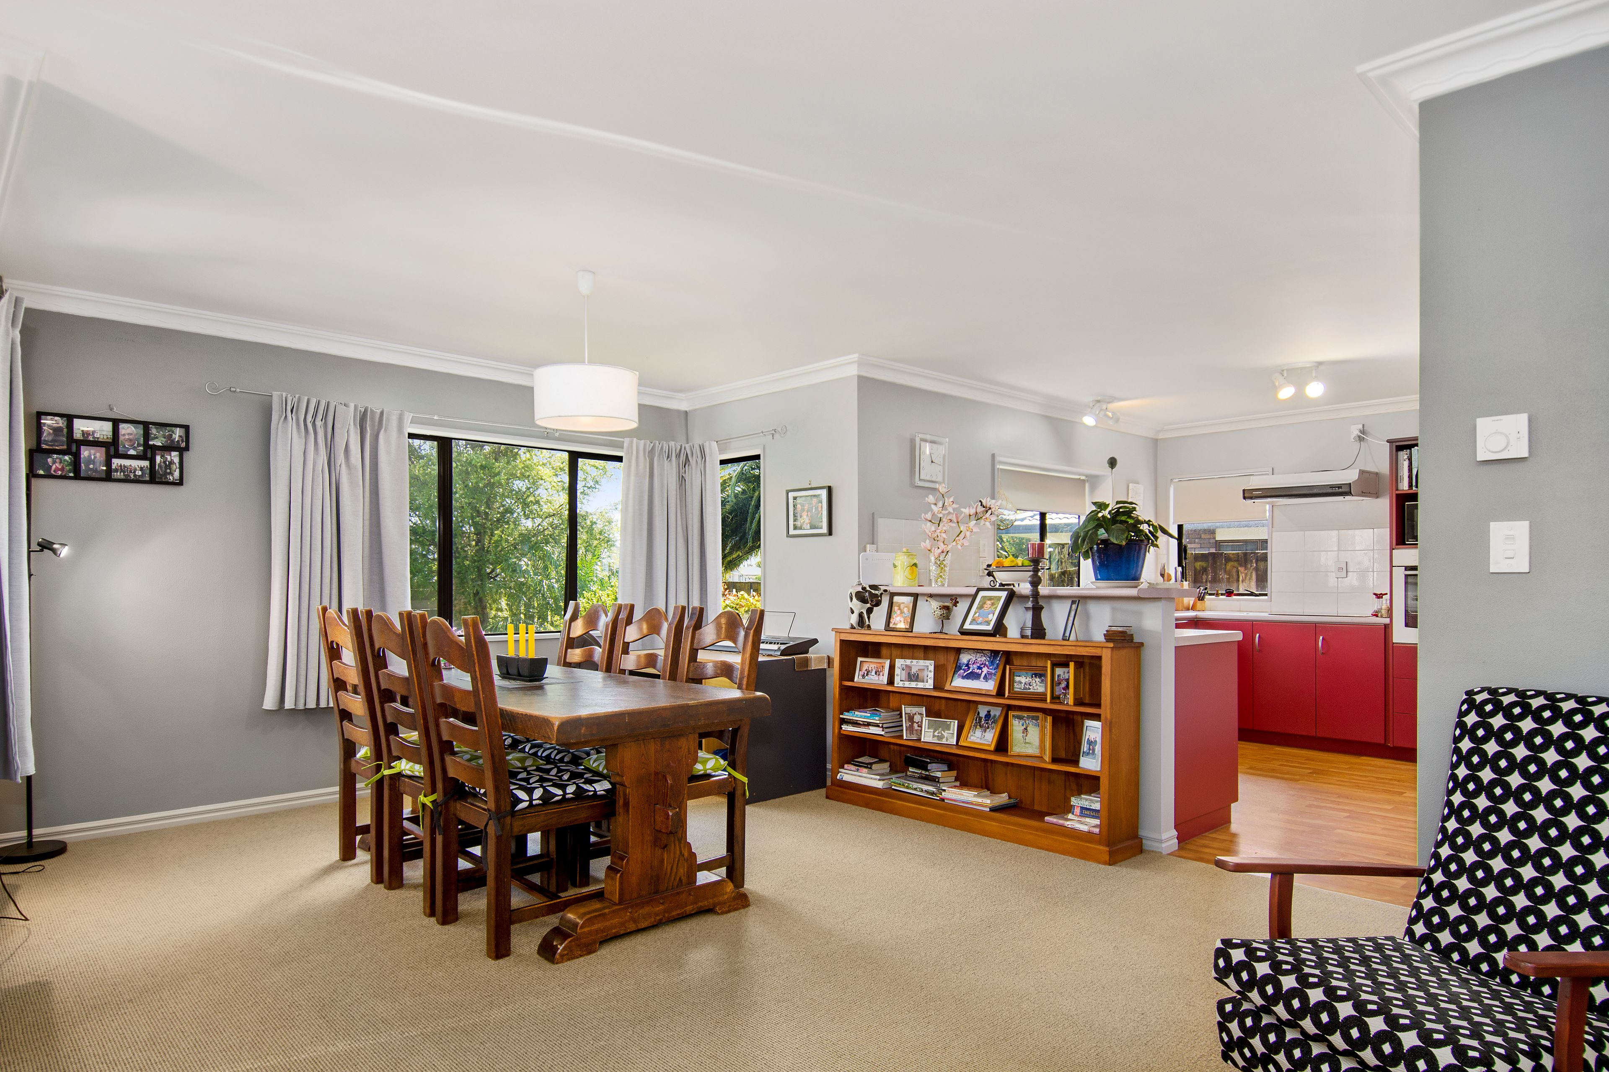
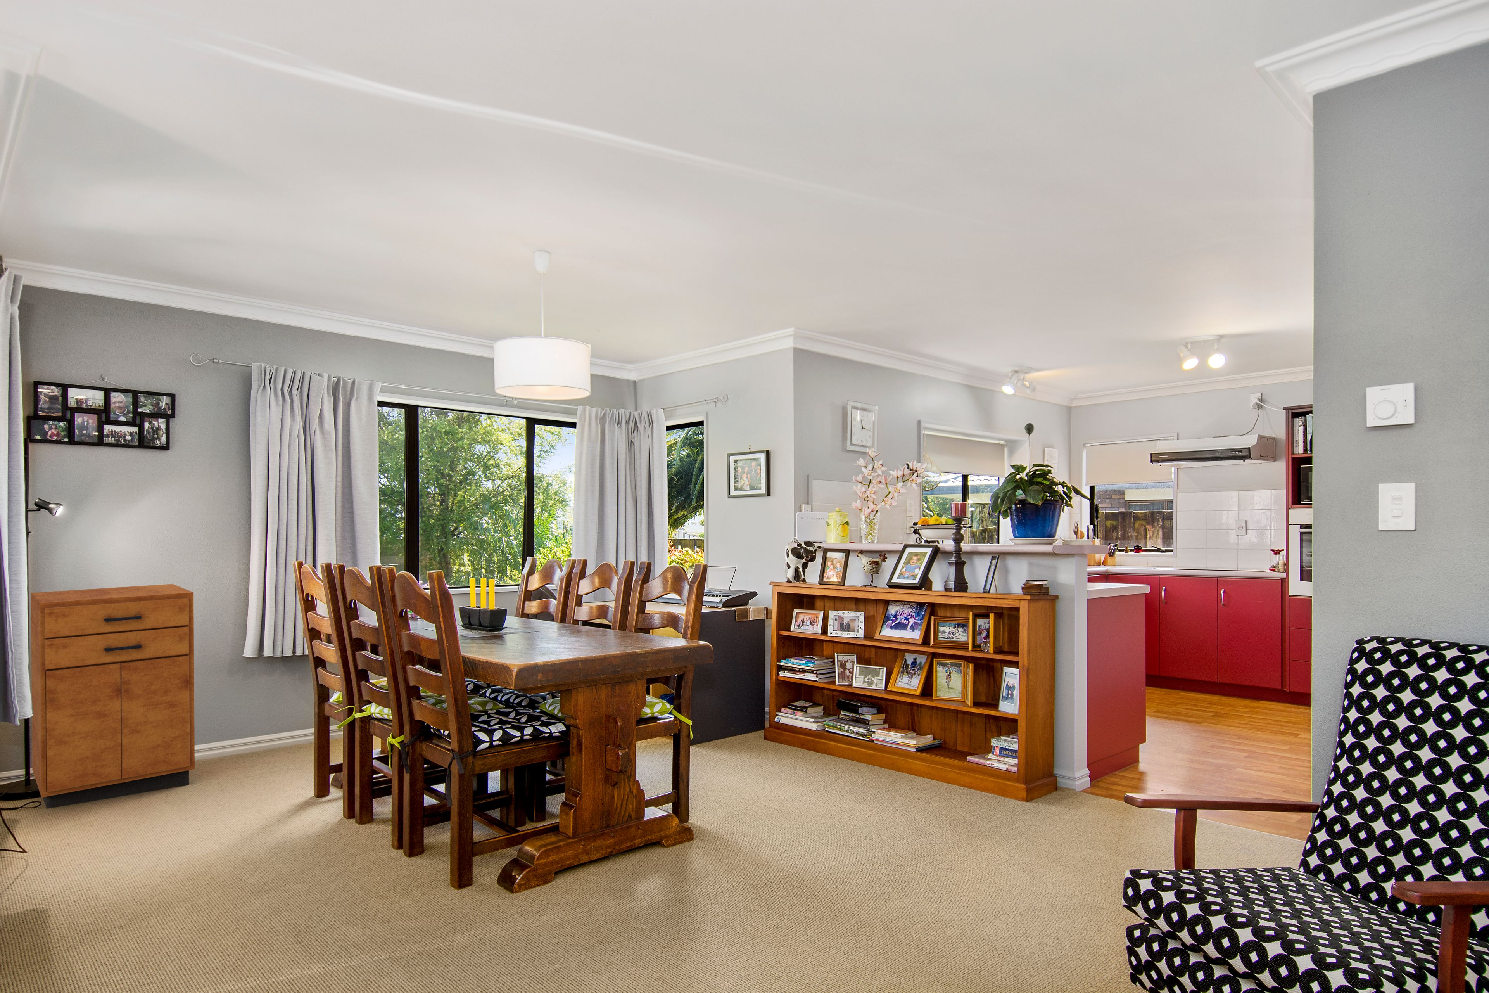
+ cabinet [31,584,195,809]
